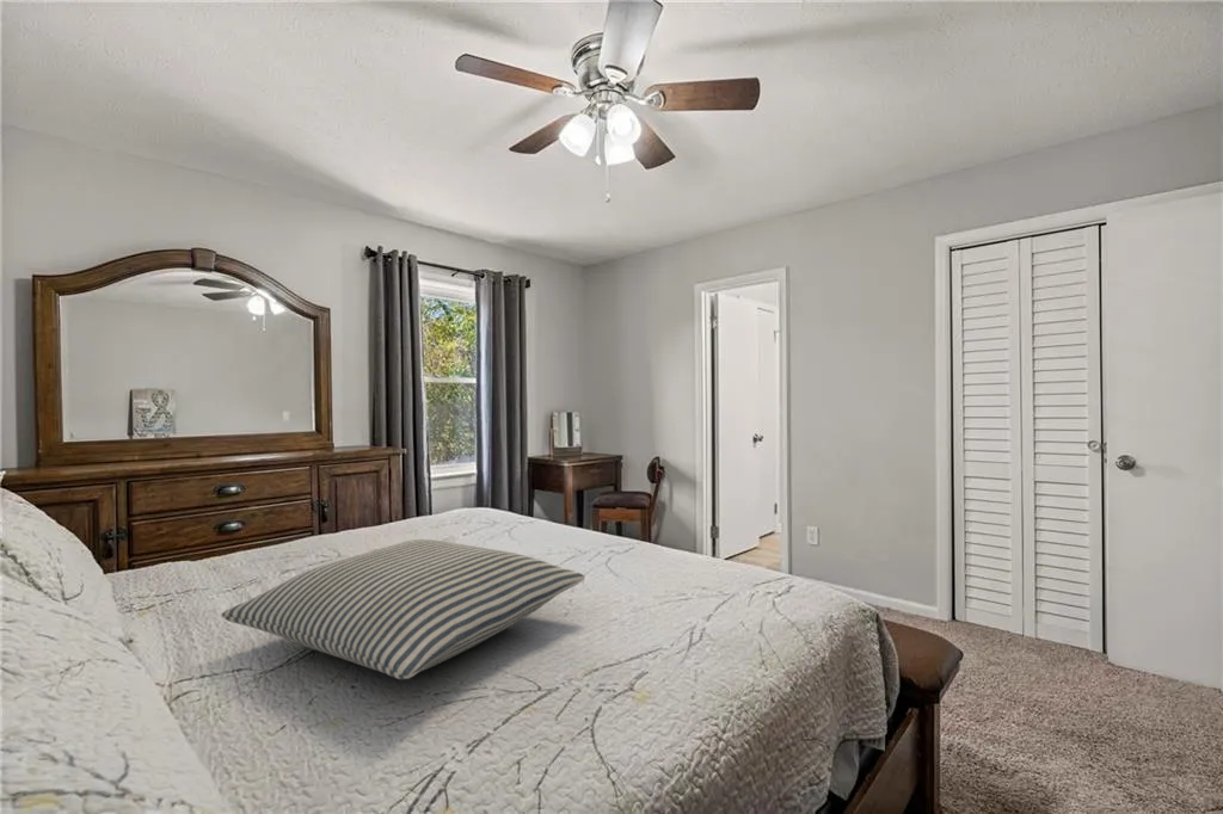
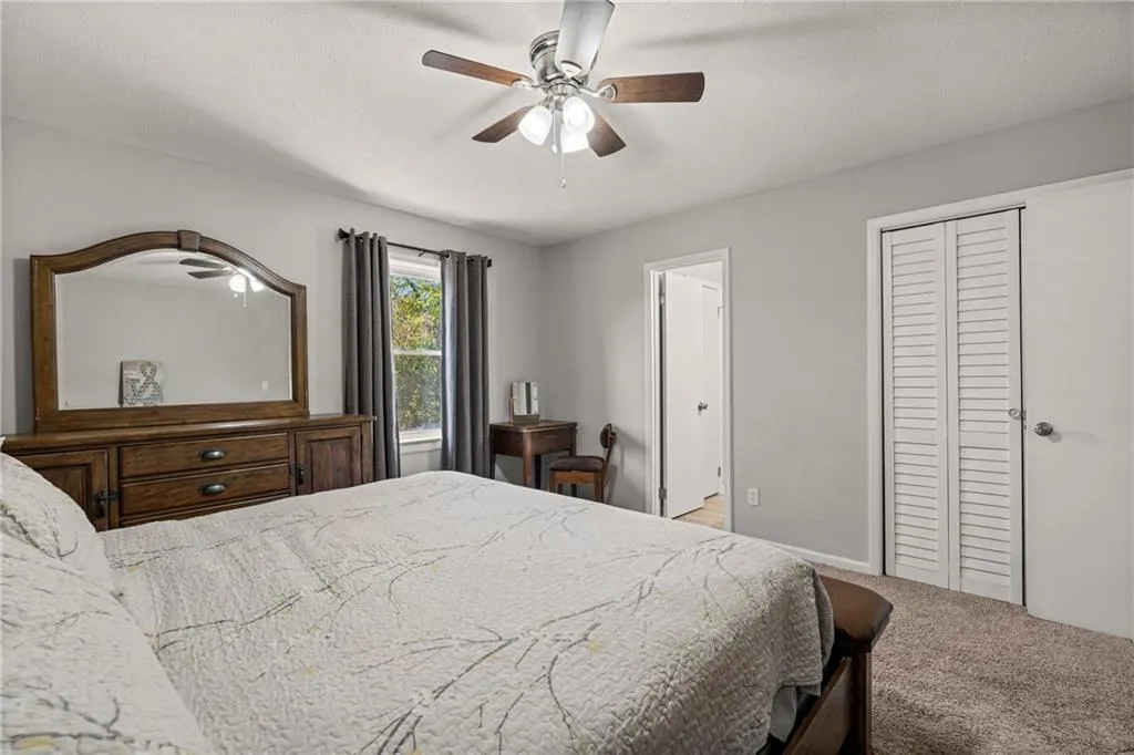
- pillow [221,538,585,682]
